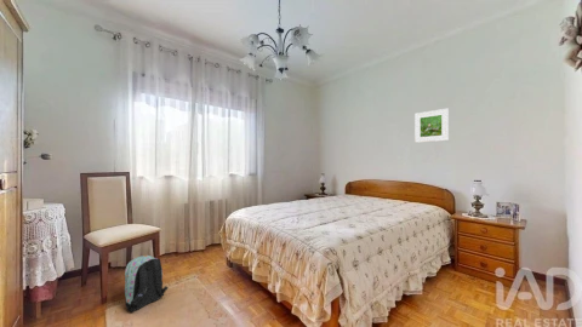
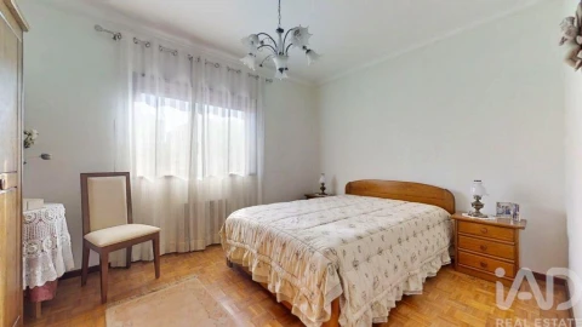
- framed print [413,108,450,144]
- backpack [124,254,170,314]
